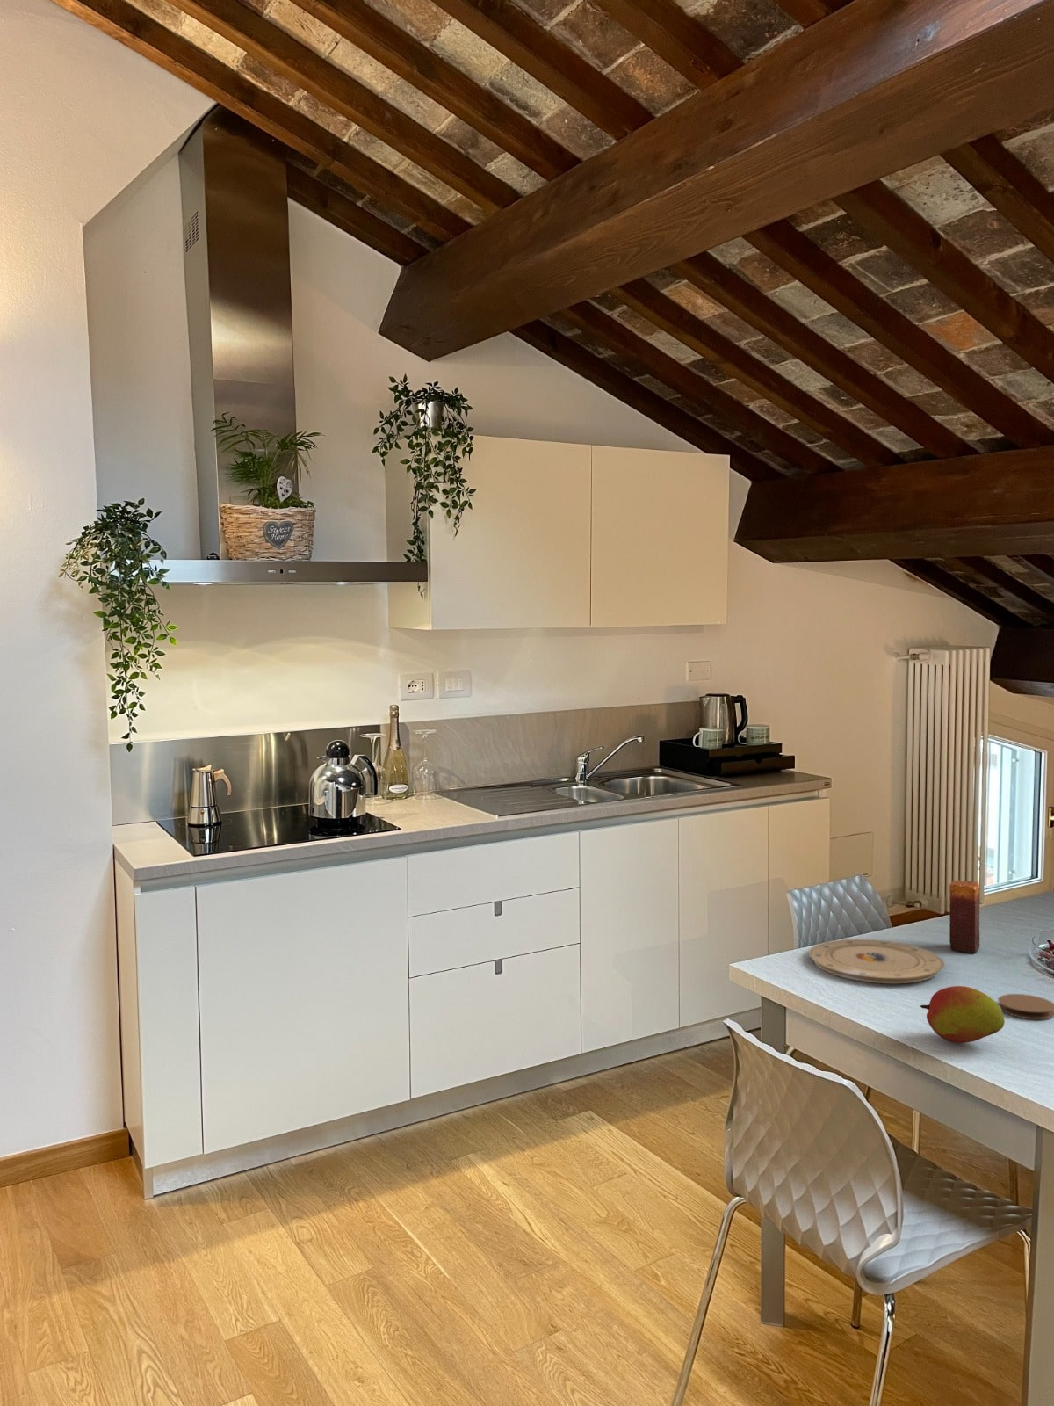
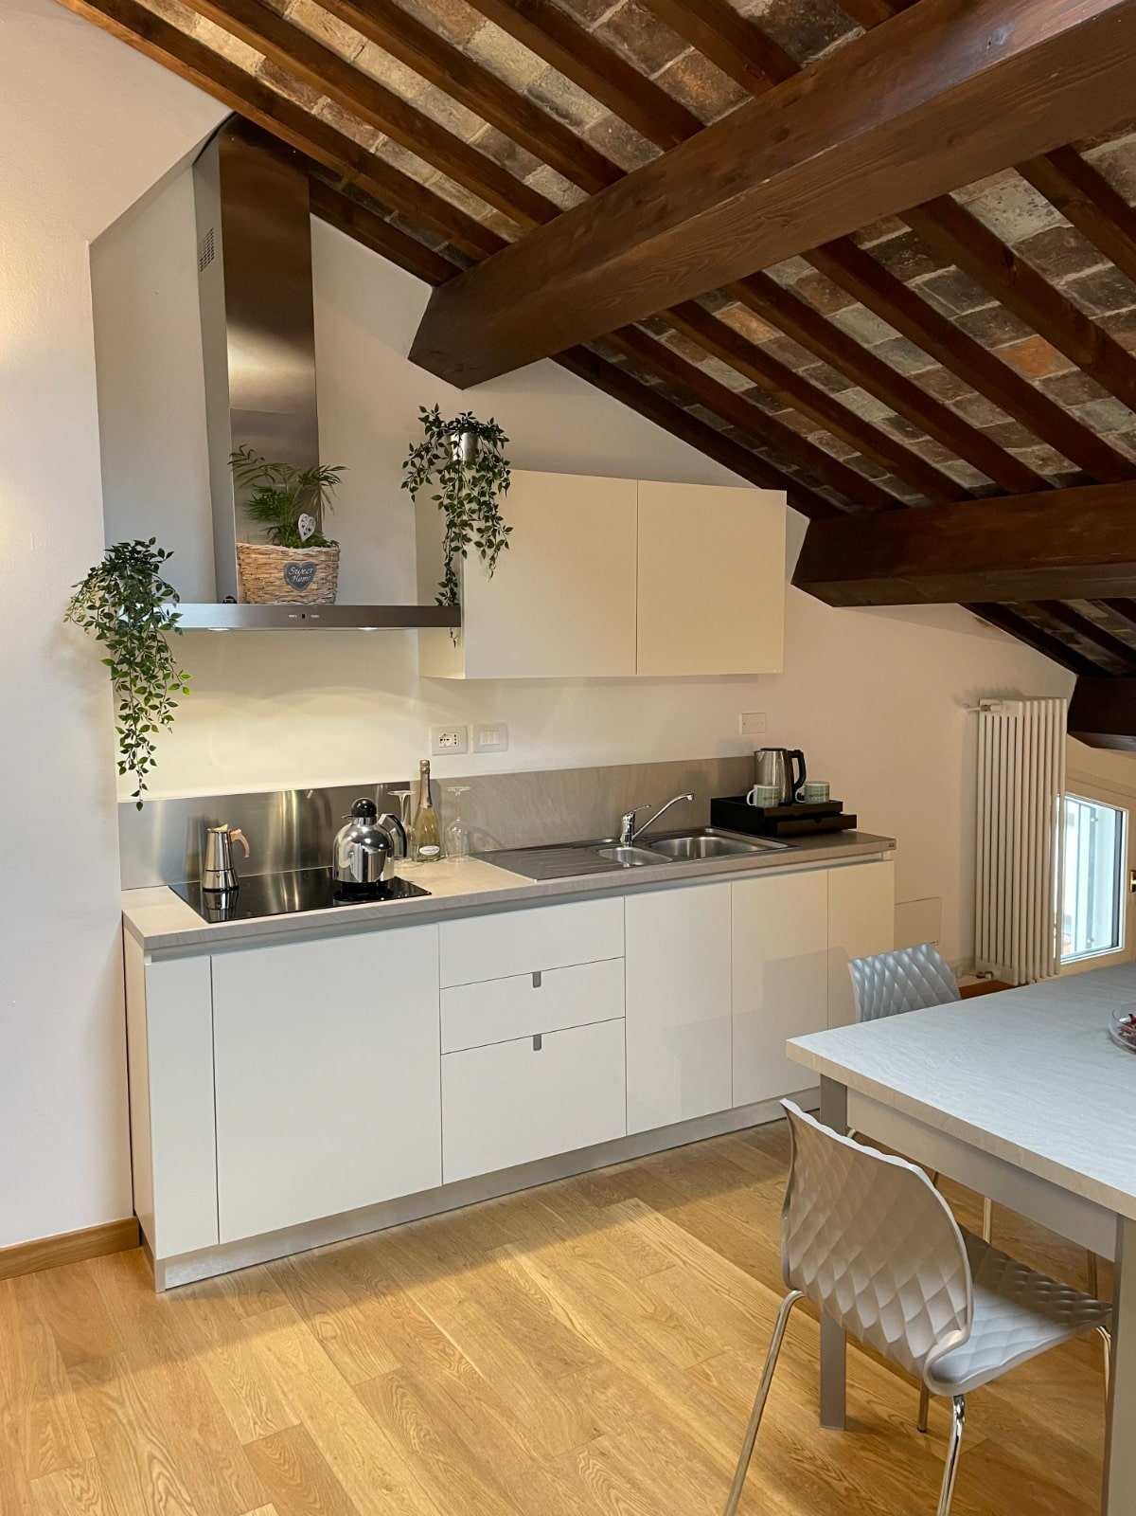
- fruit [920,985,1005,1044]
- coaster [996,993,1054,1021]
- candle [949,880,981,954]
- plate [808,939,946,984]
